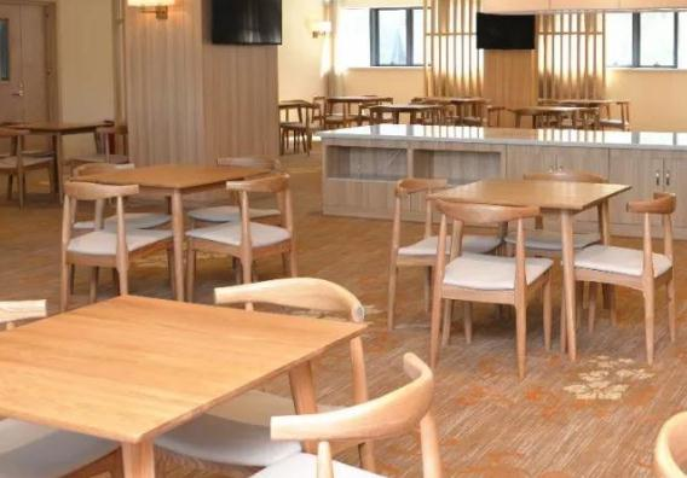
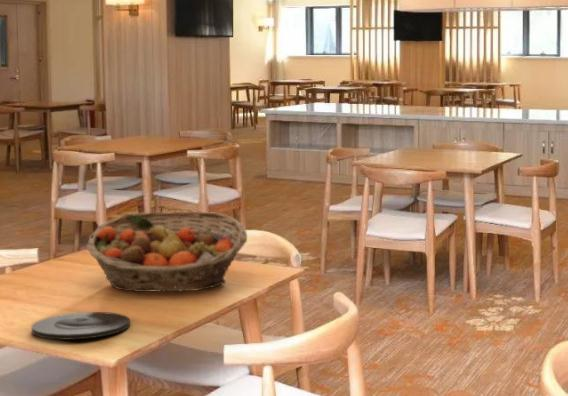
+ fruit basket [85,210,248,293]
+ plate [31,311,131,341]
